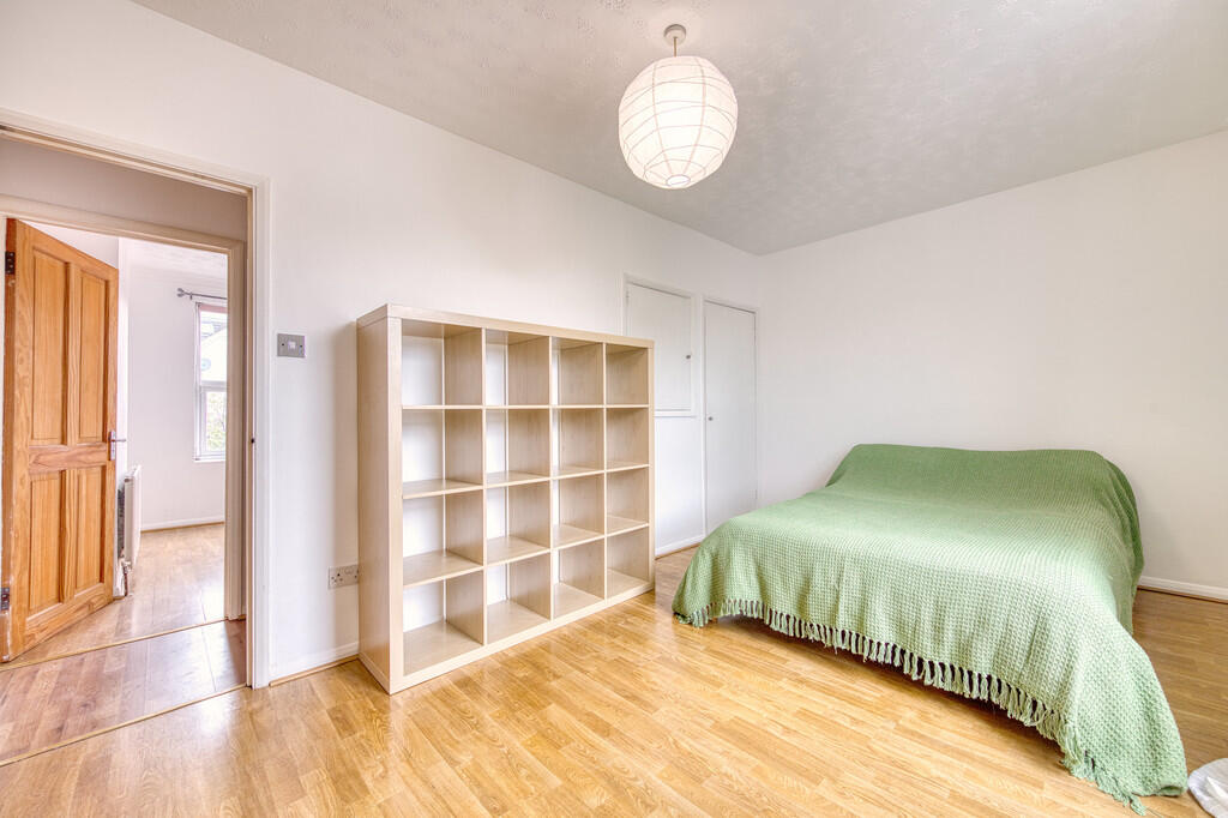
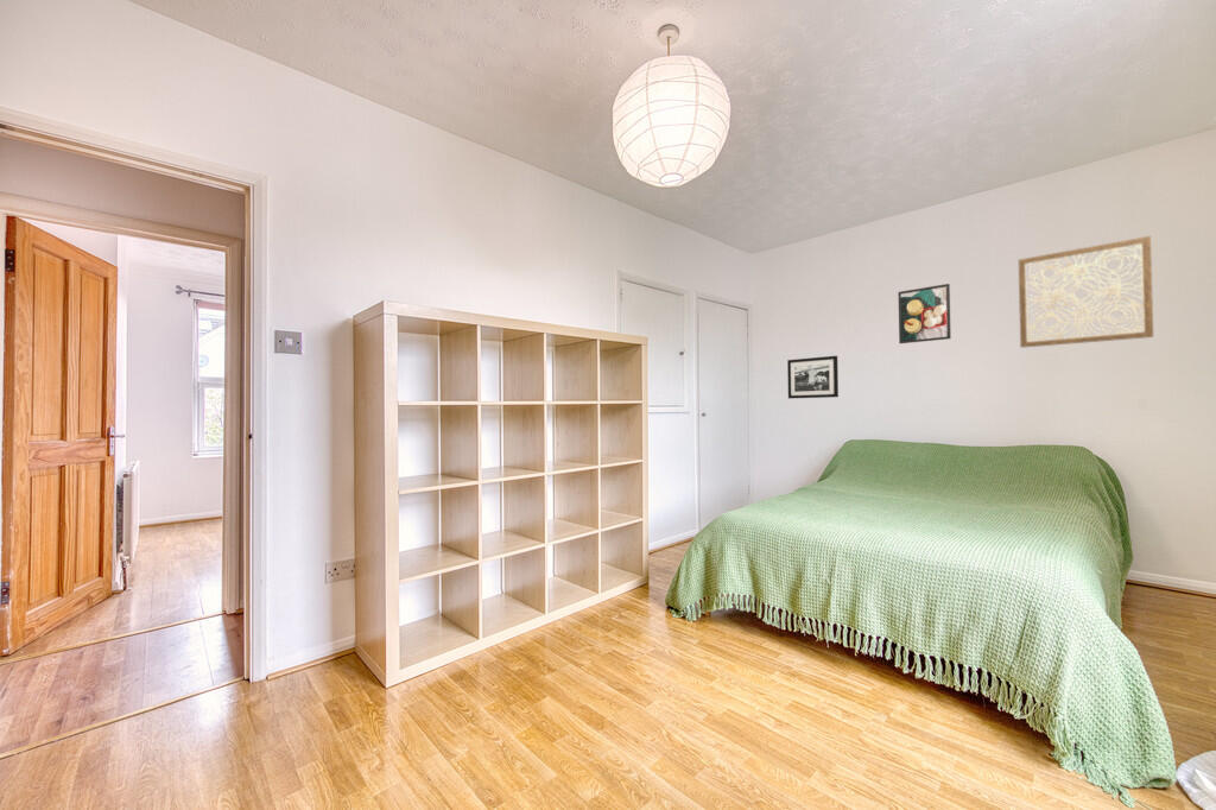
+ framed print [897,283,952,344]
+ wall art [1018,235,1154,349]
+ picture frame [786,355,840,399]
